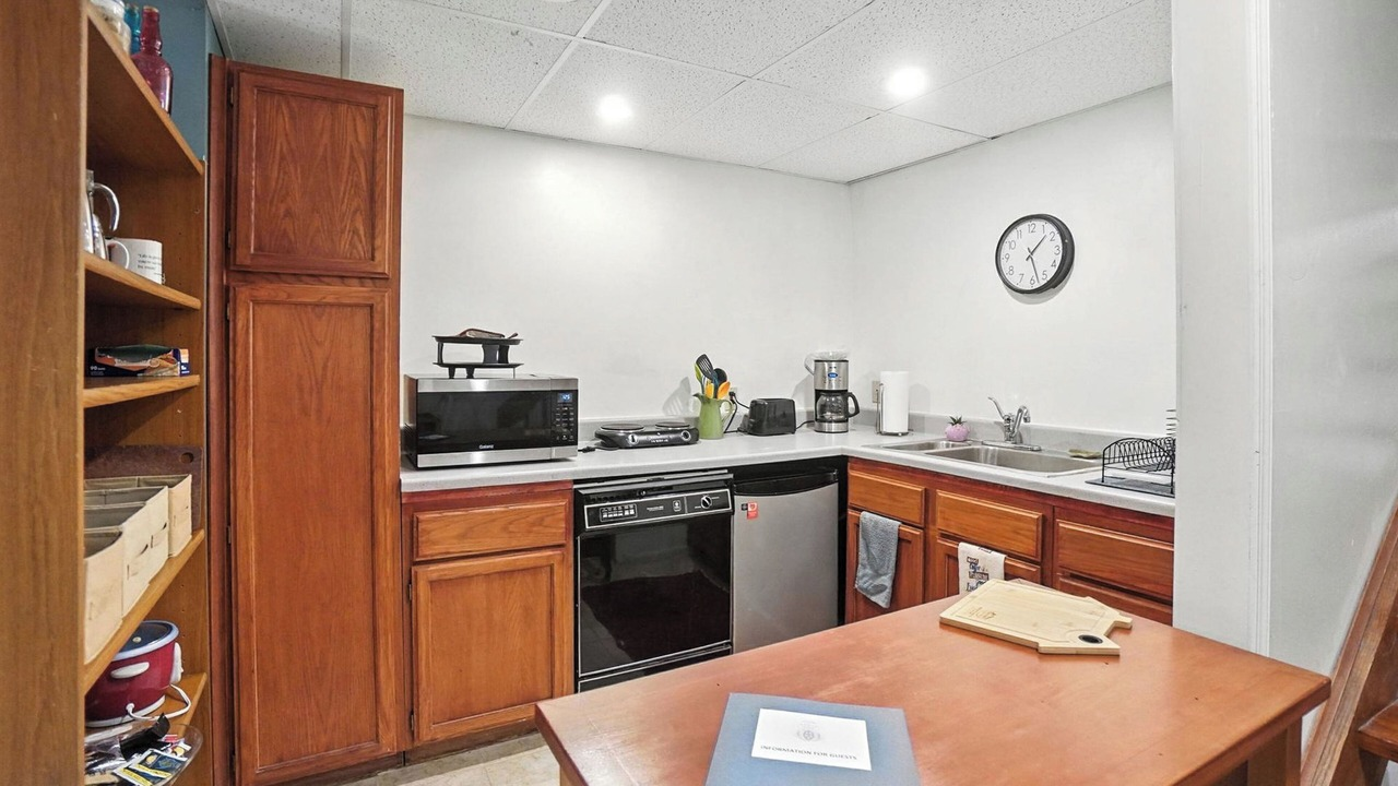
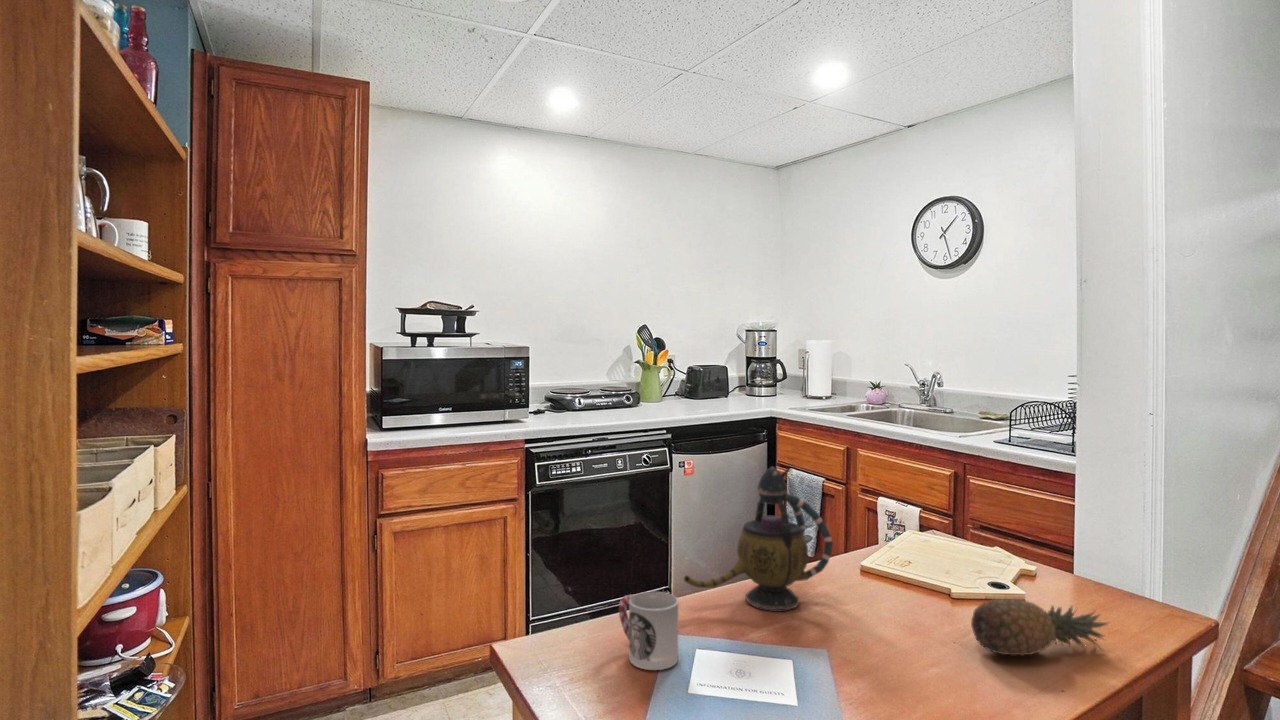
+ fruit [970,597,1111,657]
+ teapot [683,465,834,612]
+ cup [618,591,679,671]
